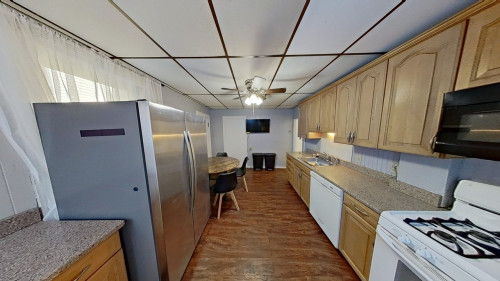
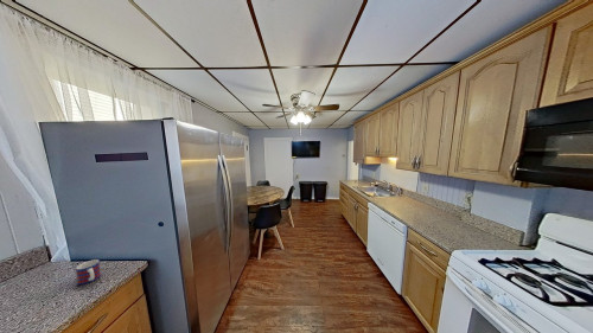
+ mug [75,258,102,286]
